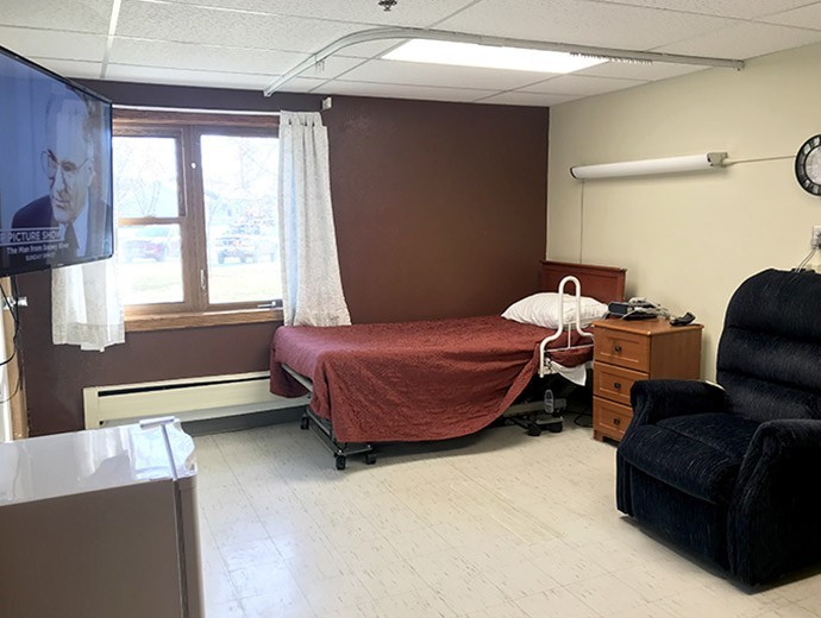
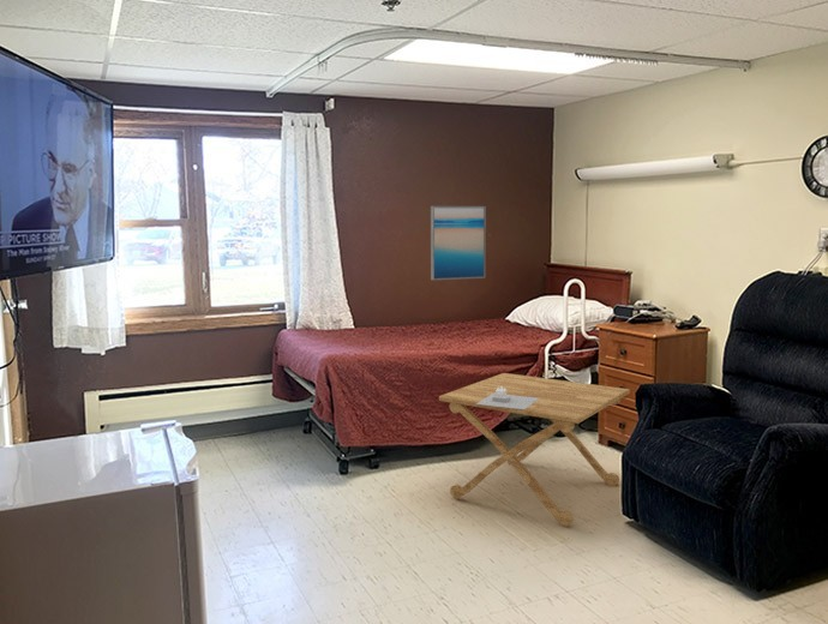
+ tissue box [476,386,539,409]
+ side table [438,372,631,527]
+ wall art [430,205,487,281]
